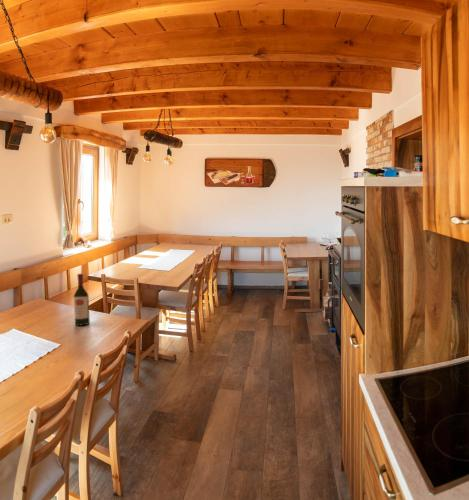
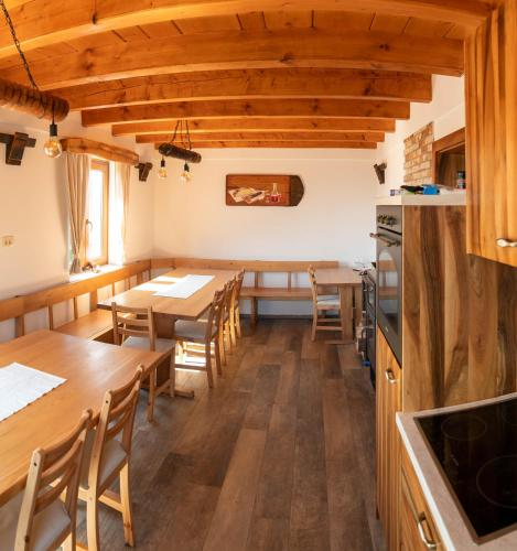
- wine bottle [73,273,91,327]
